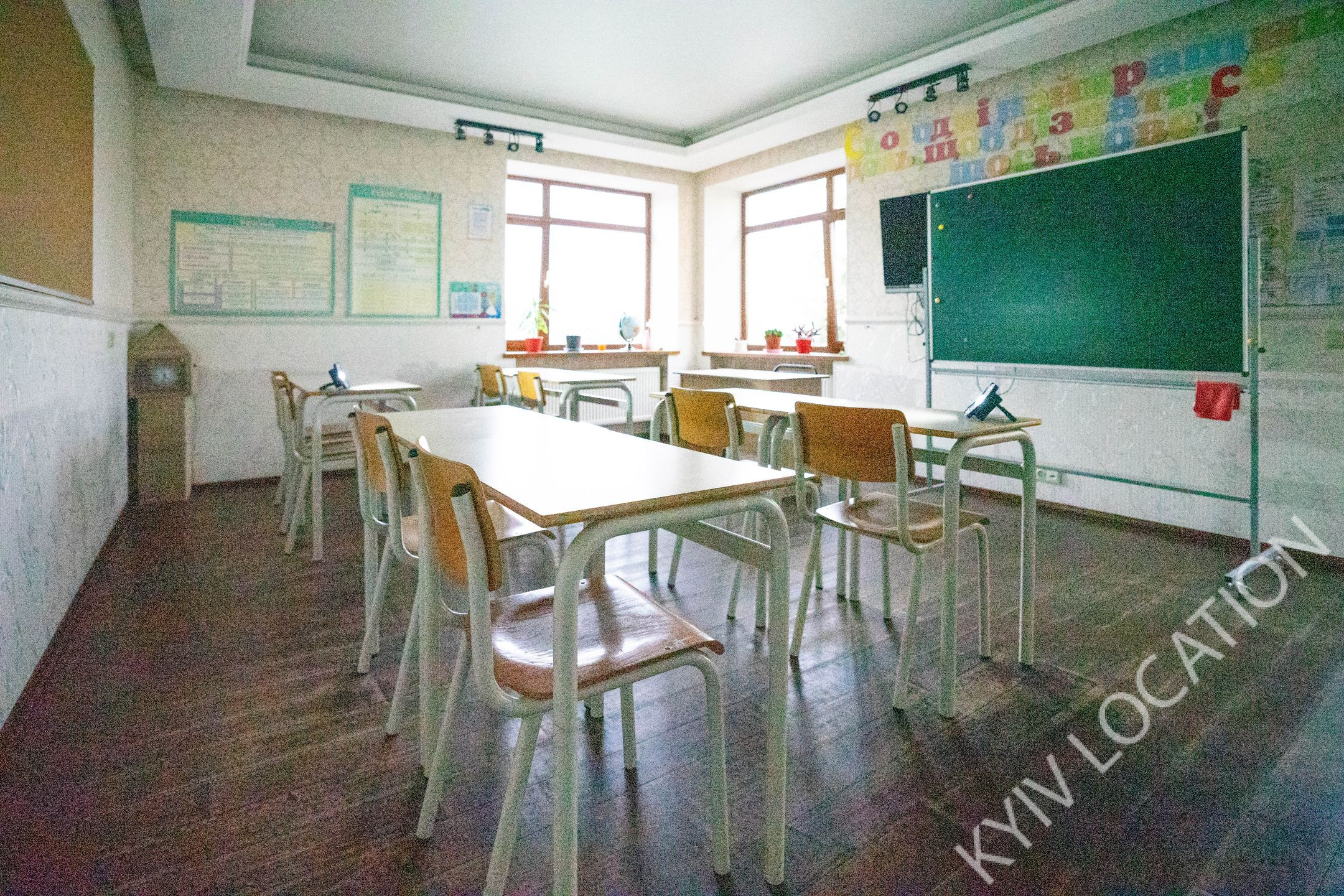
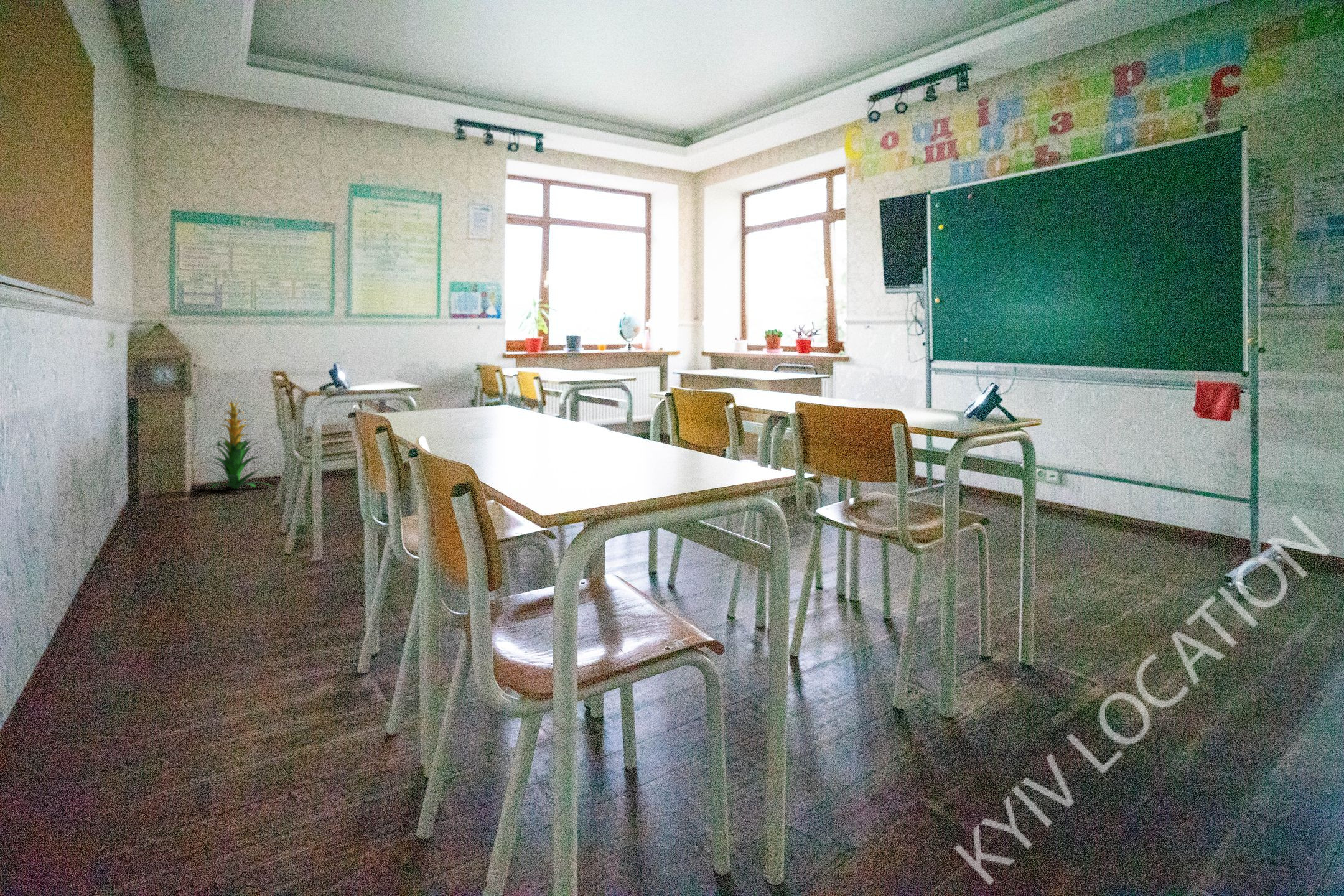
+ indoor plant [198,395,271,490]
